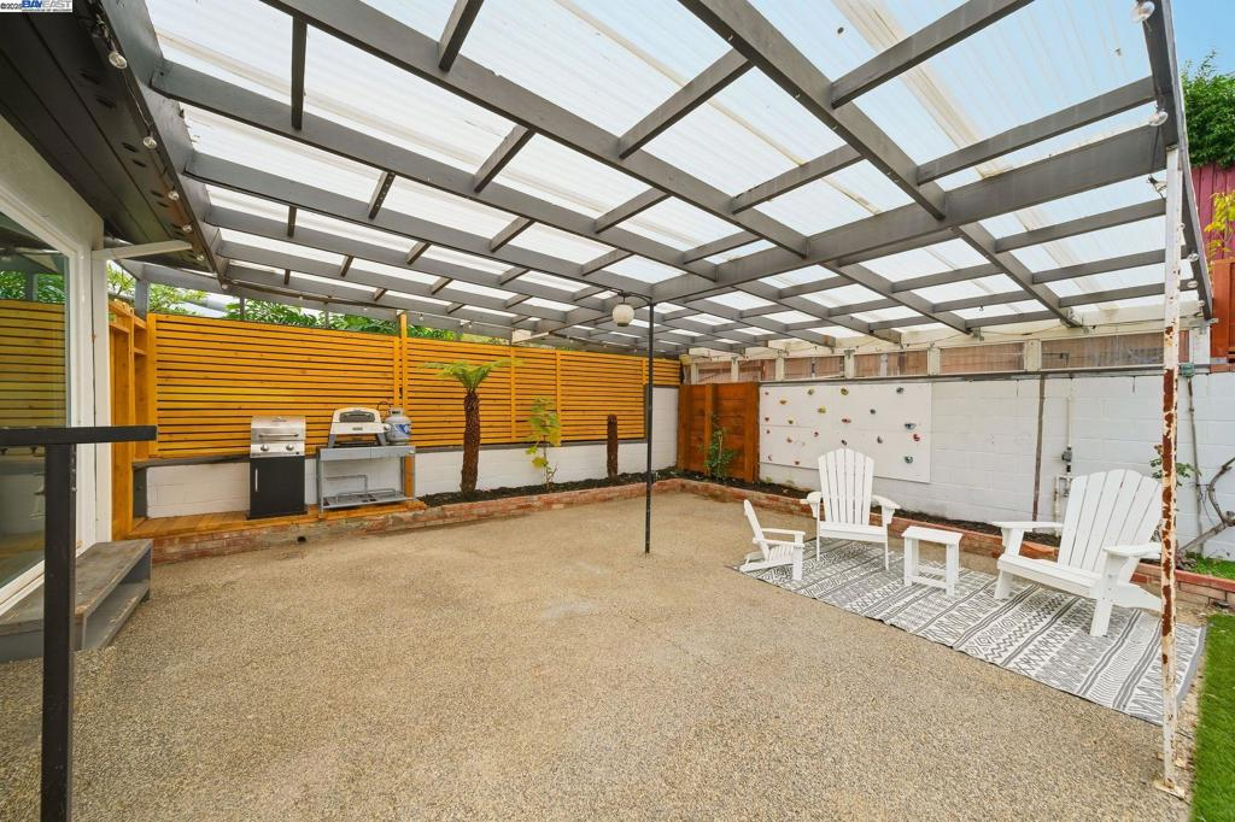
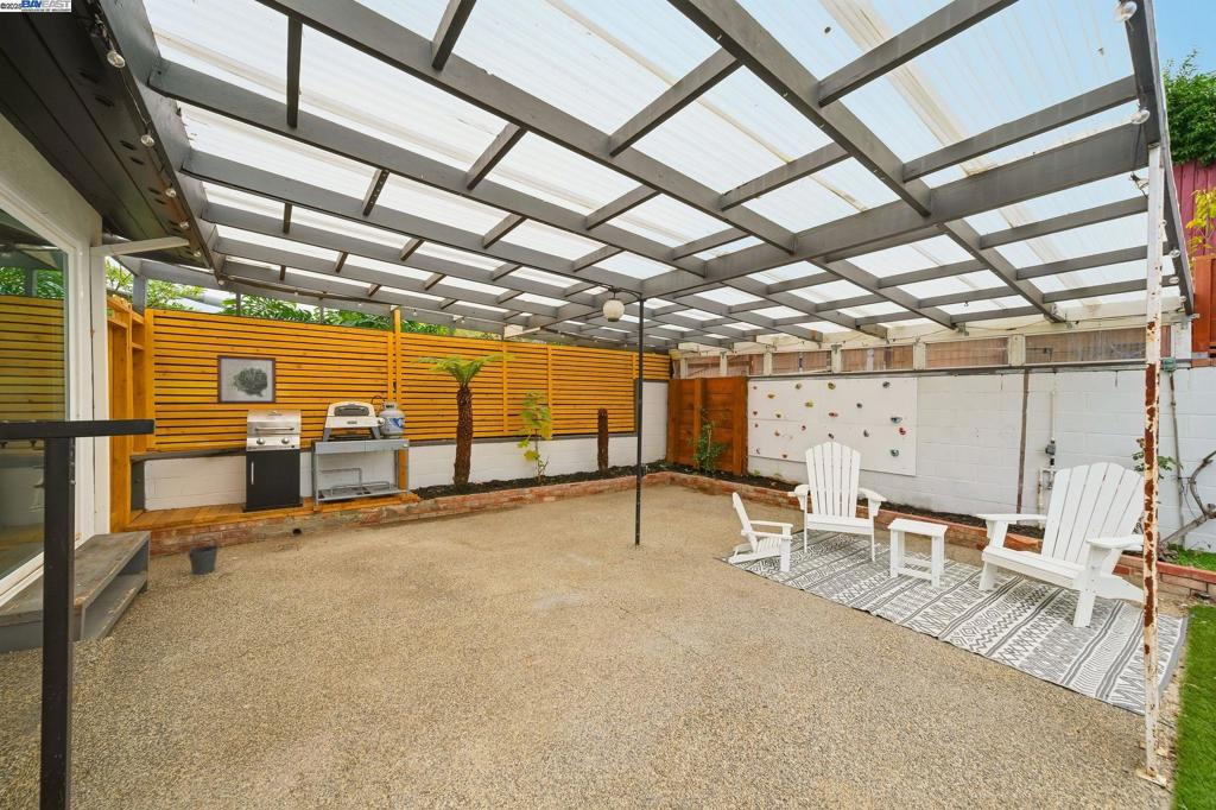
+ bucket [186,534,220,576]
+ wall art [216,354,278,405]
